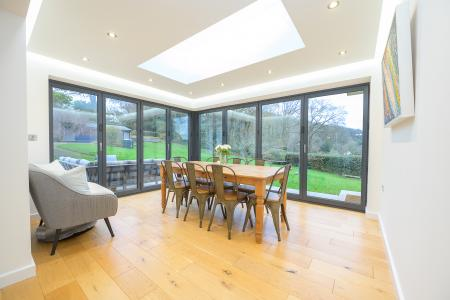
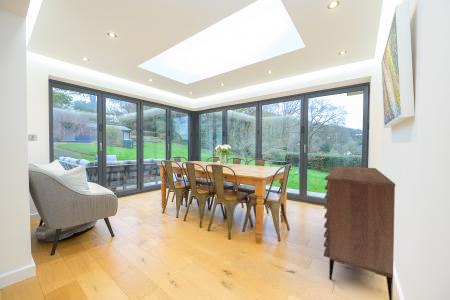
+ sideboard [323,165,396,300]
